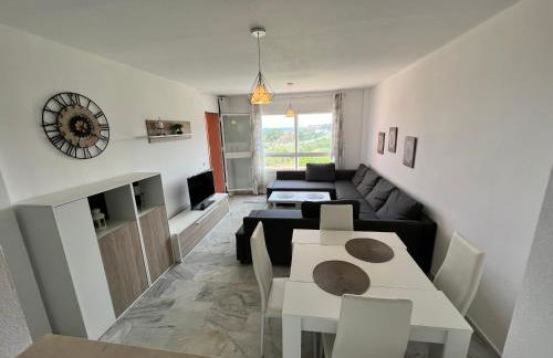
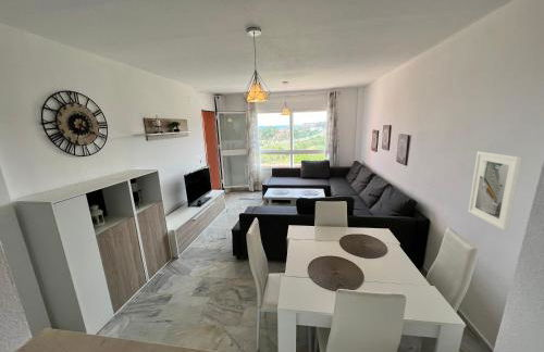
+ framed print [467,150,522,231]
